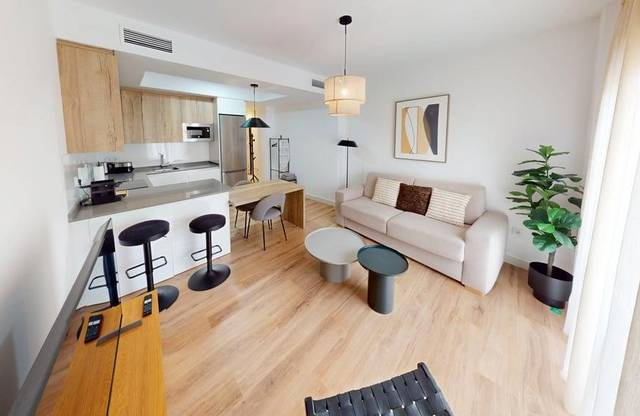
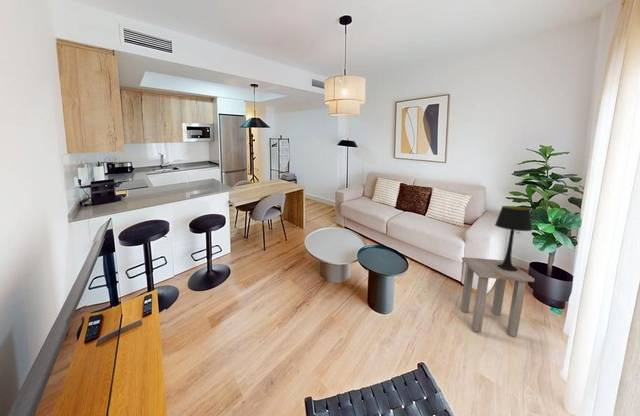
+ table lamp [494,205,533,271]
+ side table [460,256,536,337]
